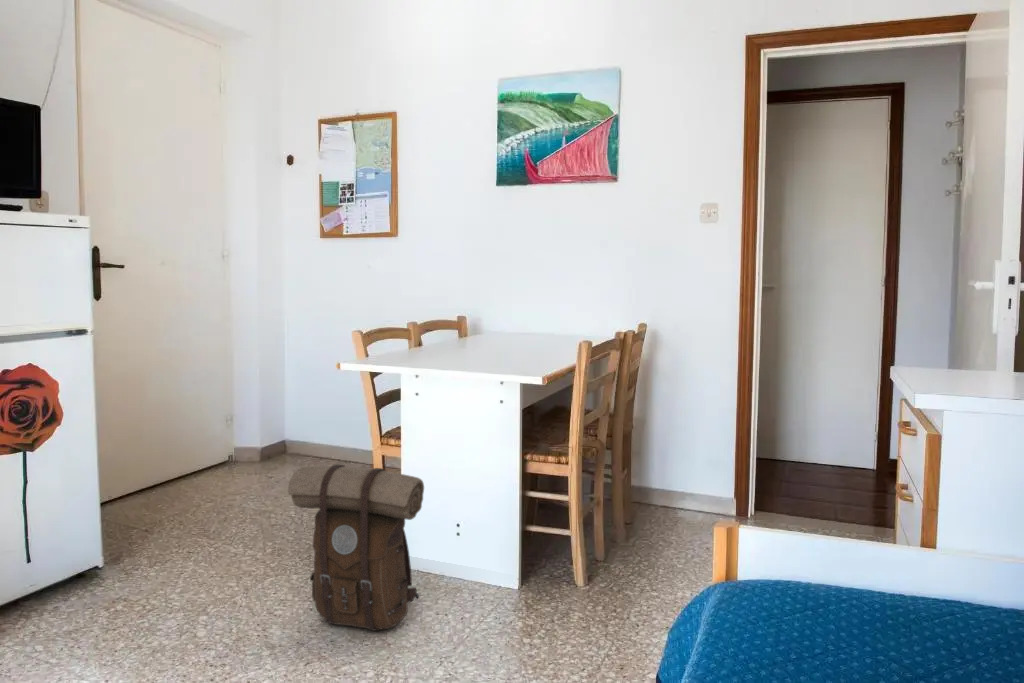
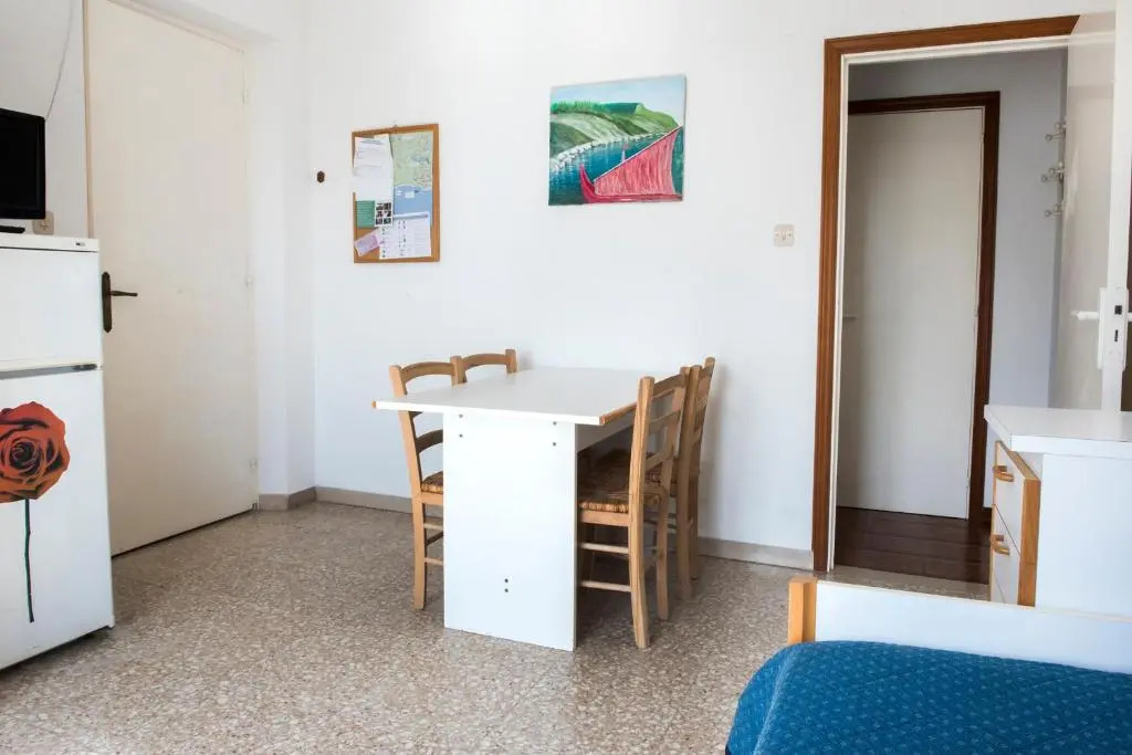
- backpack [287,463,425,632]
